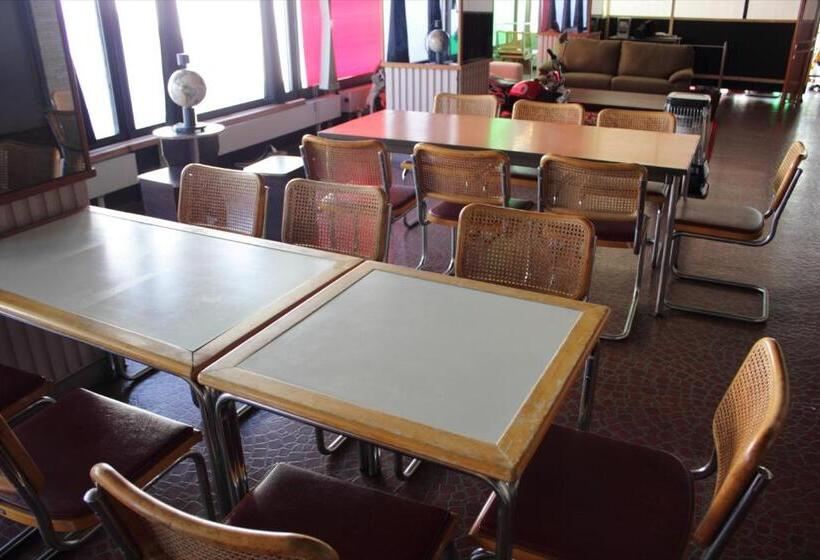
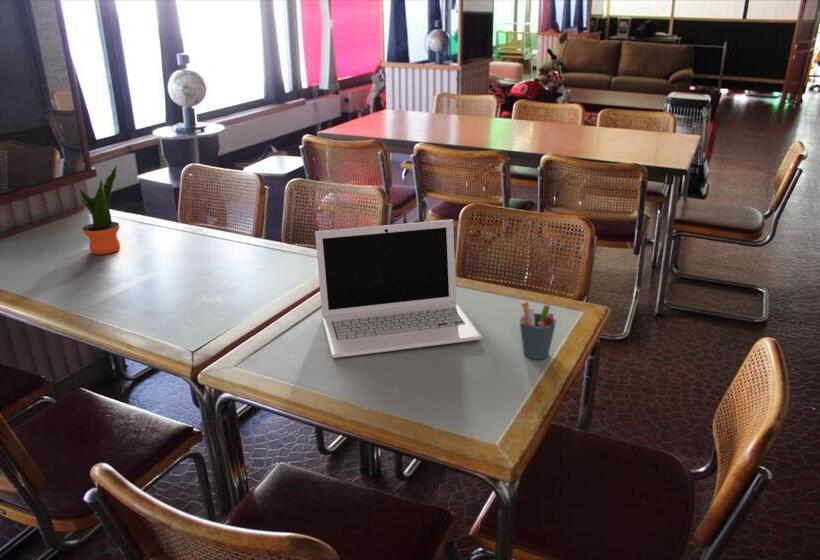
+ pen holder [519,301,557,360]
+ laptop [314,219,484,359]
+ potted plant [79,164,121,255]
